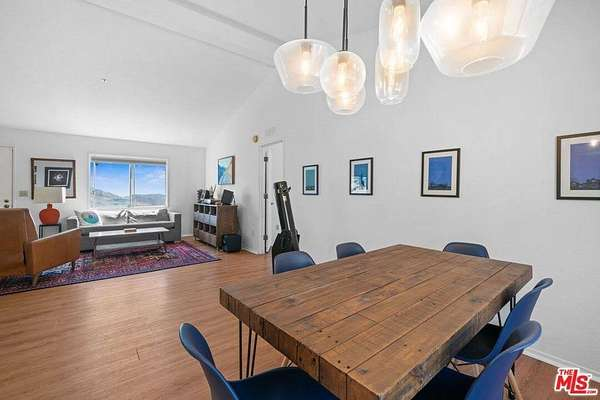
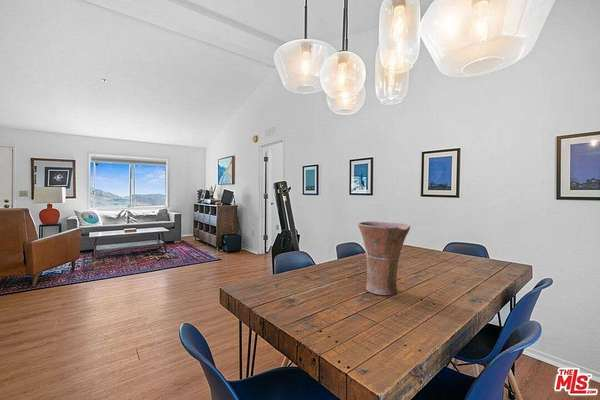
+ vase [357,220,411,296]
